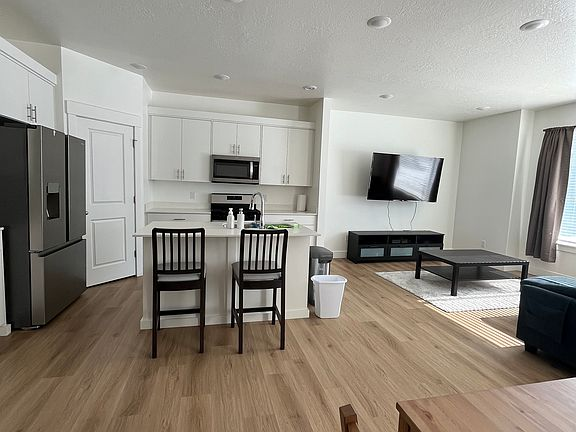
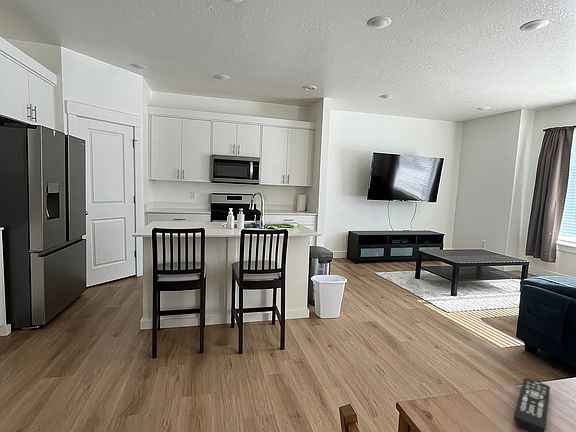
+ remote control [513,377,551,432]
